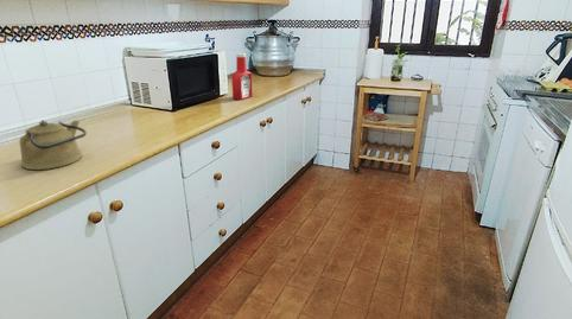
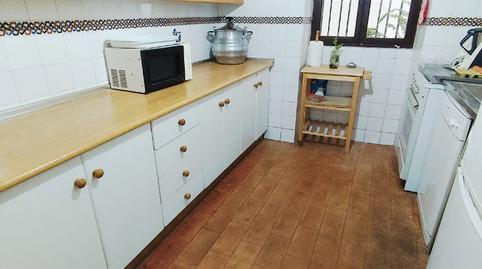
- soap bottle [230,52,253,101]
- kettle [19,119,88,171]
